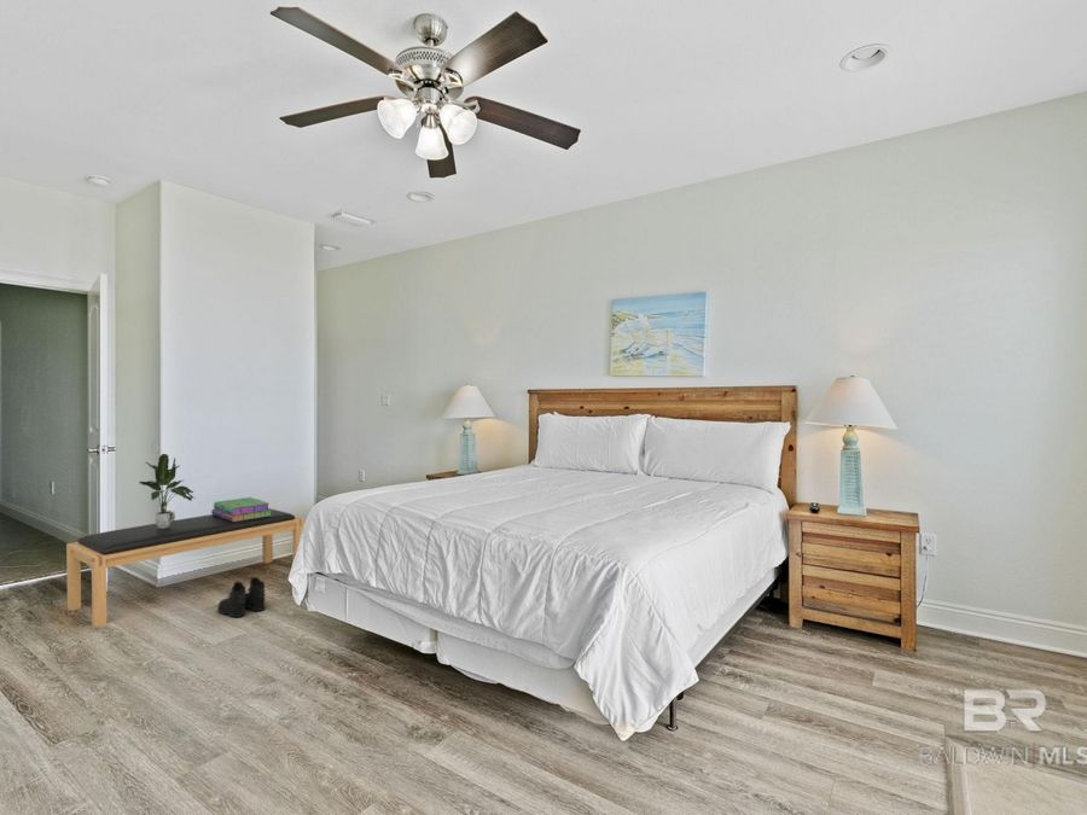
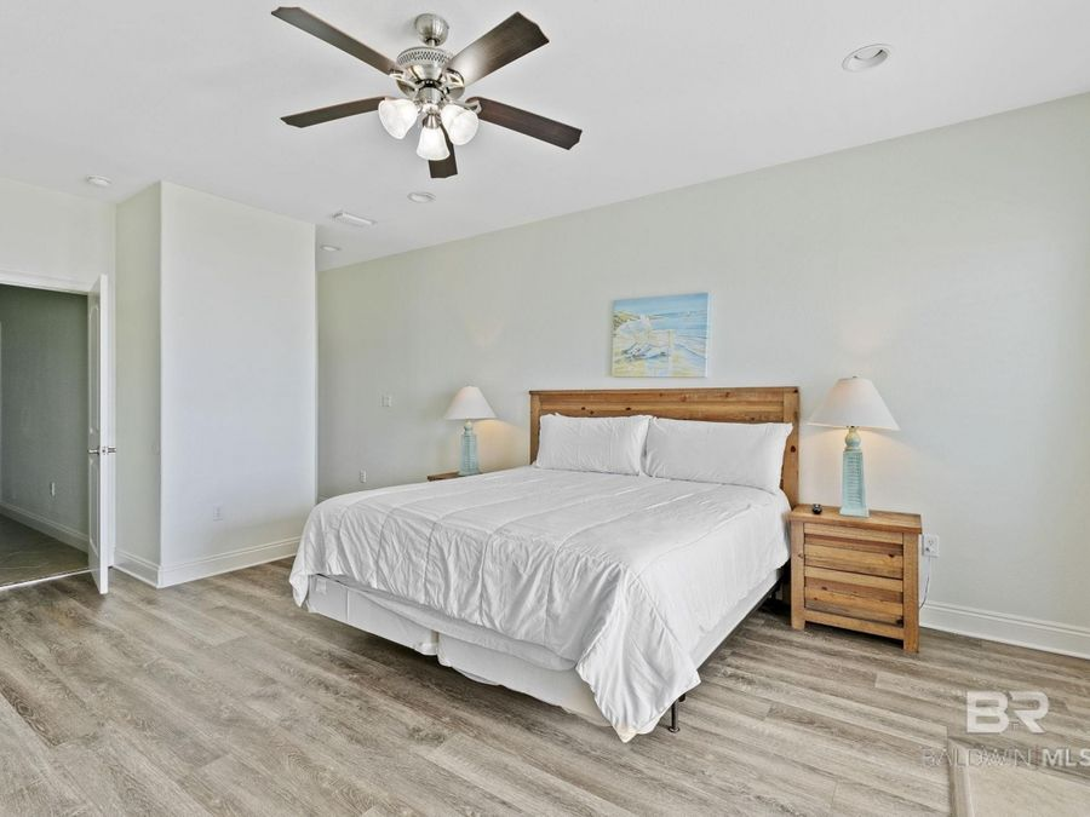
- boots [216,576,267,618]
- stack of books [210,496,272,522]
- potted plant [138,453,194,529]
- bench [65,507,304,628]
